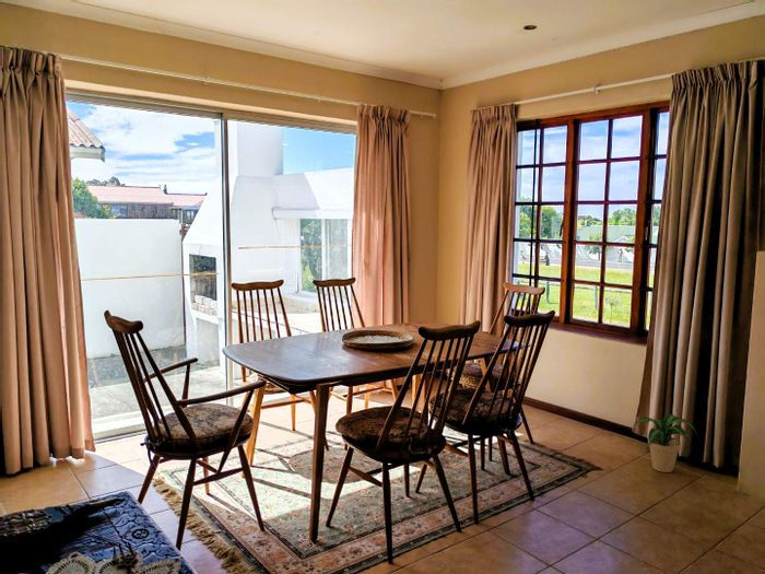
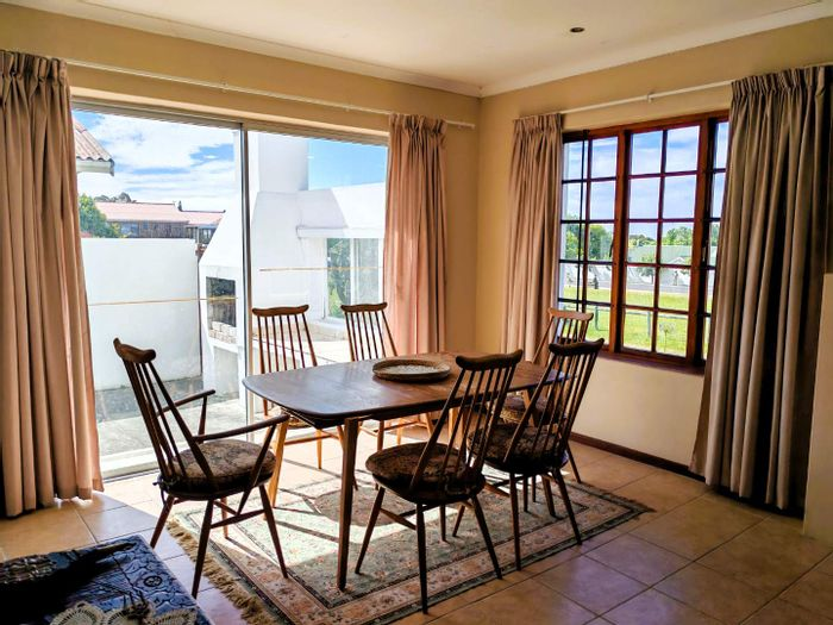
- potted plant [631,412,698,473]
